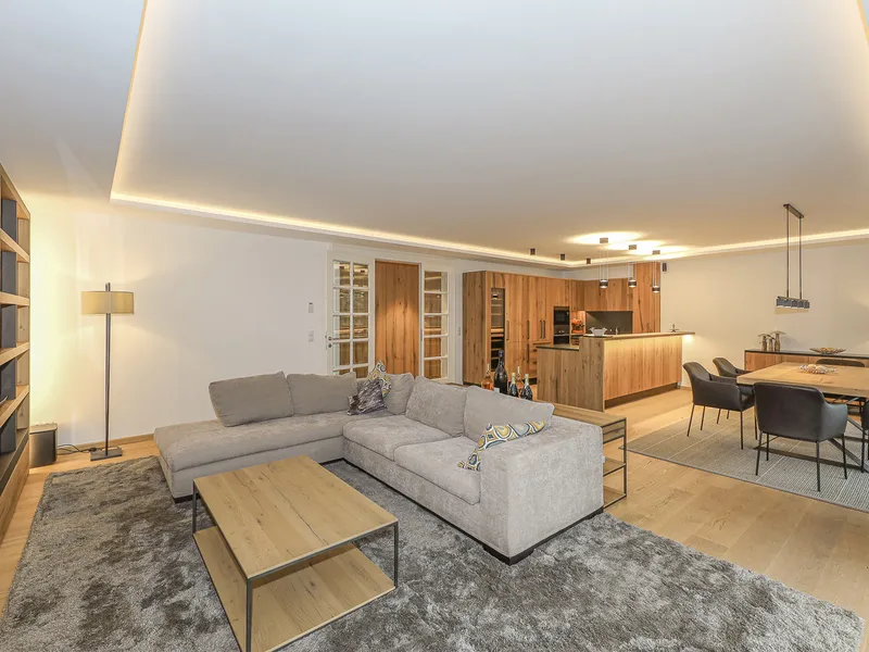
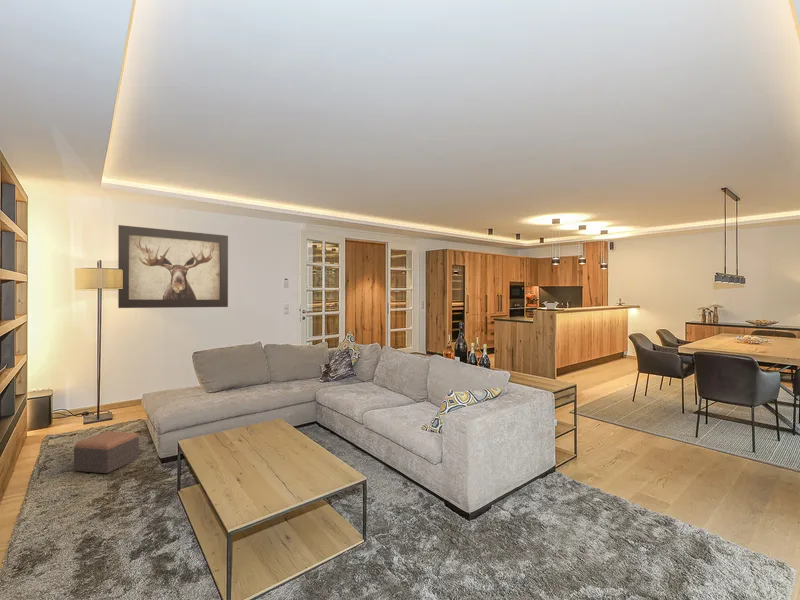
+ wall art [117,224,229,309]
+ footstool [73,430,140,474]
